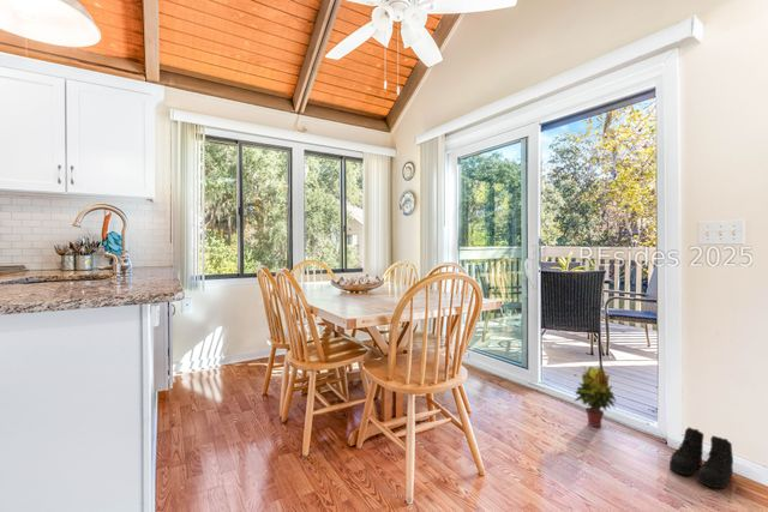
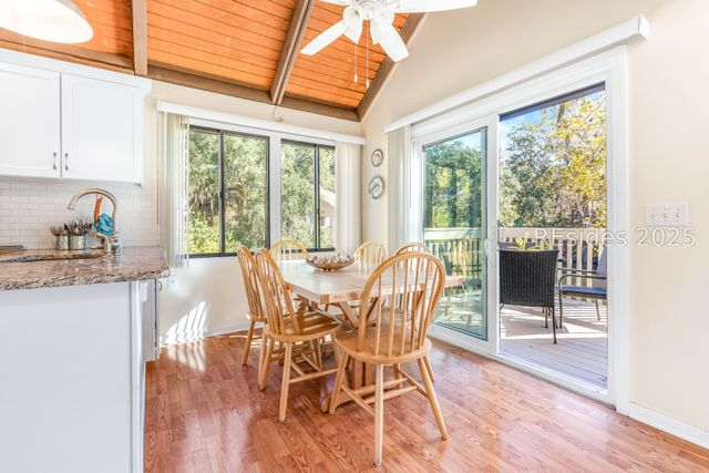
- potted plant [574,365,617,428]
- boots [668,426,734,490]
